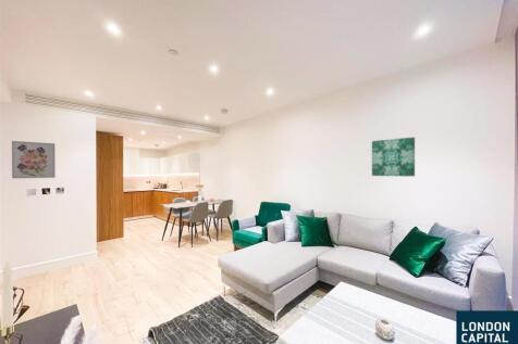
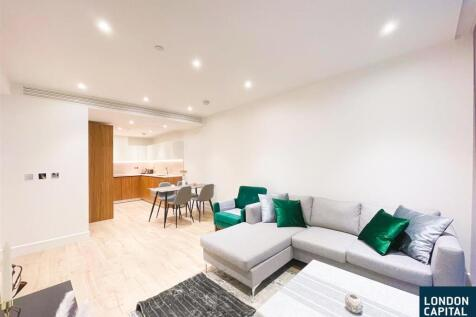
- wall art [11,140,57,179]
- wall art [371,136,416,178]
